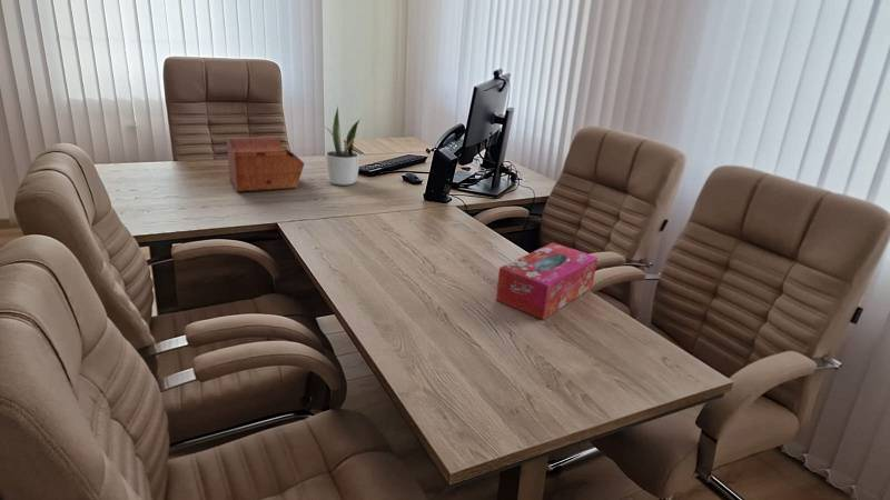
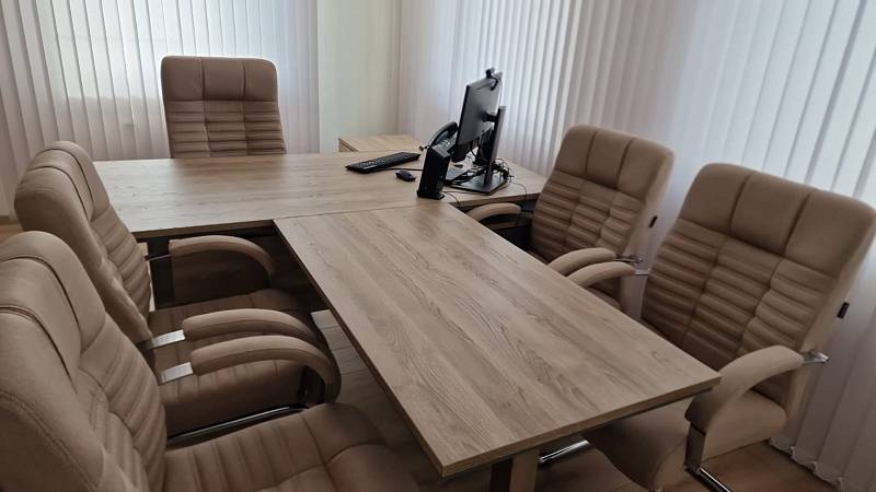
- potted plant [324,106,362,187]
- tissue box [495,241,599,320]
- sewing box [226,136,306,193]
